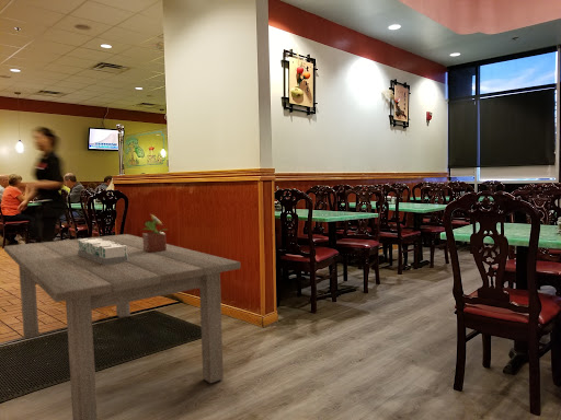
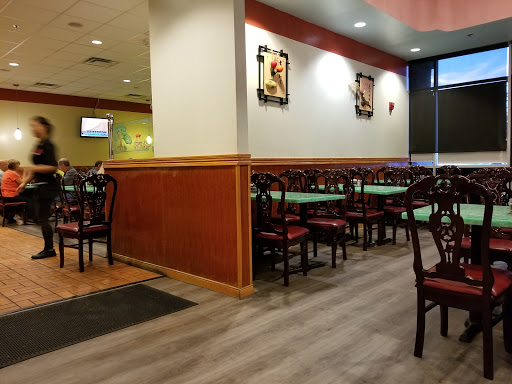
- architectural model [78,237,128,265]
- dining table [3,233,241,420]
- potted flower [141,213,168,253]
